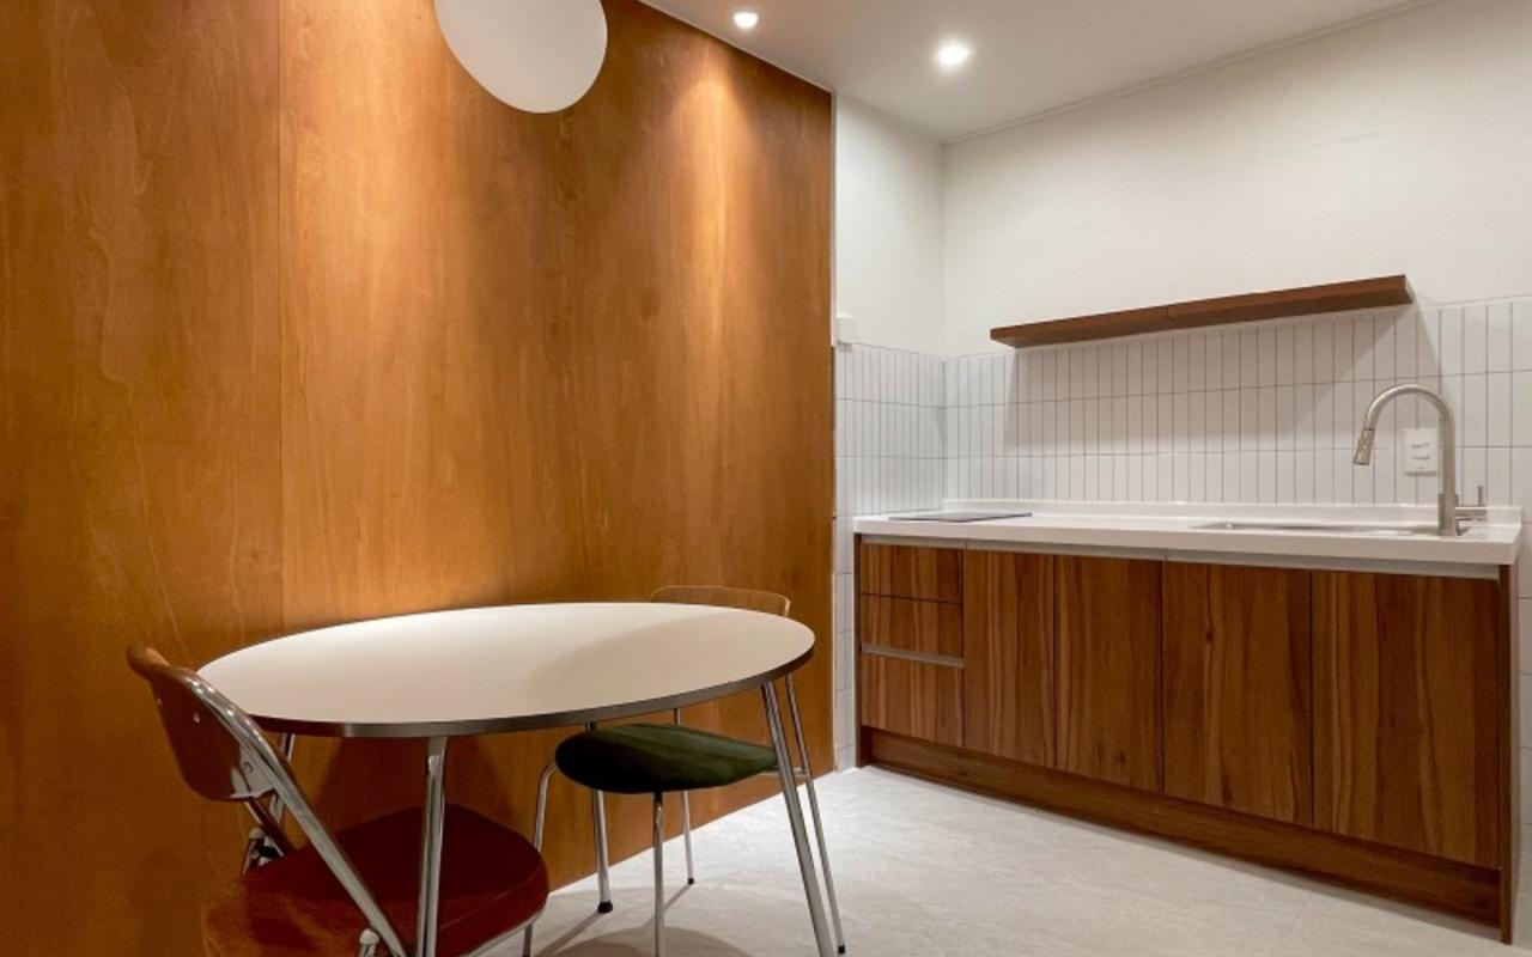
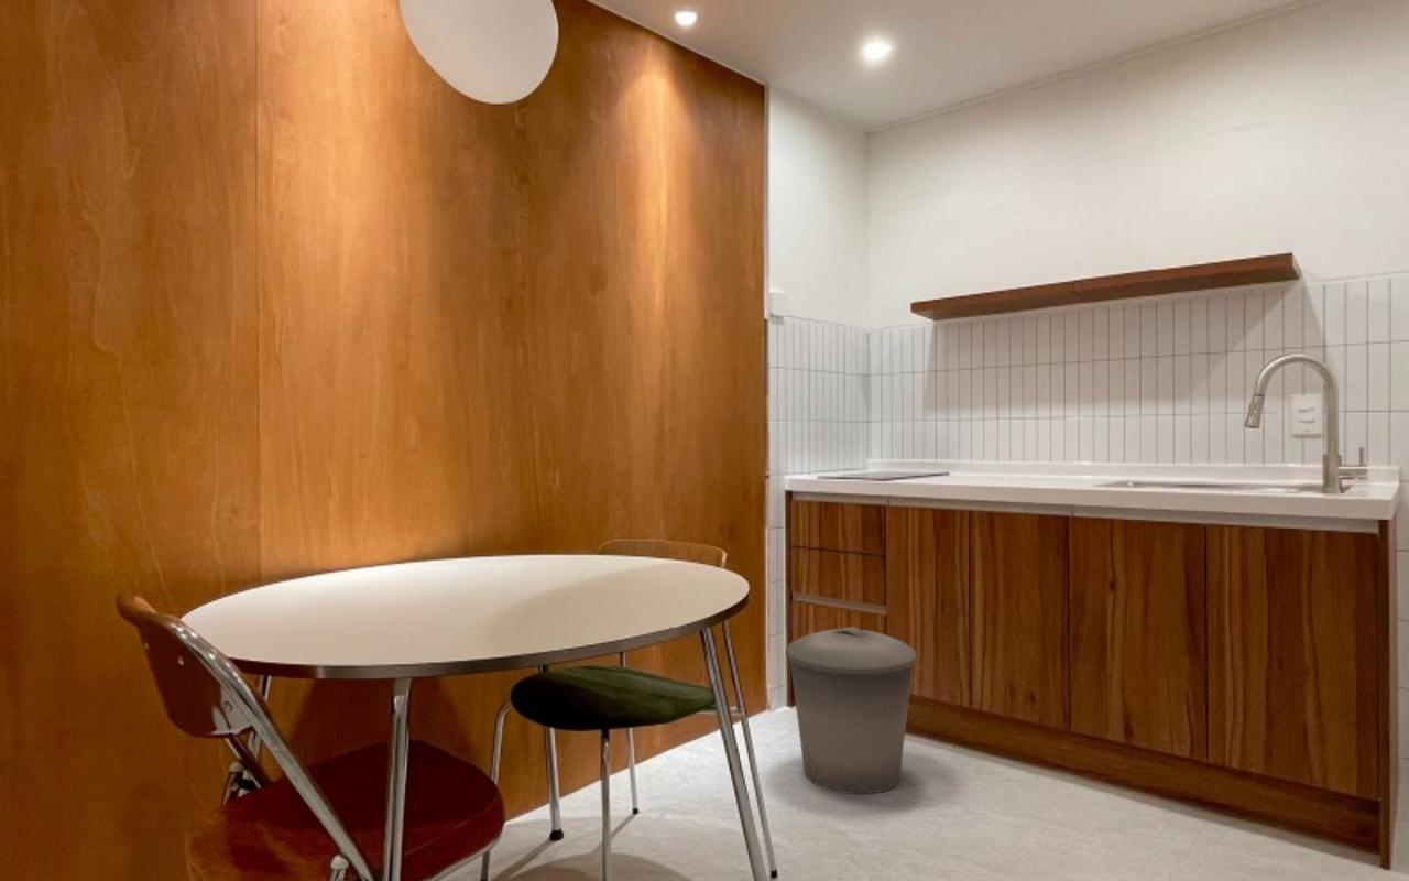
+ trash can [785,626,918,795]
